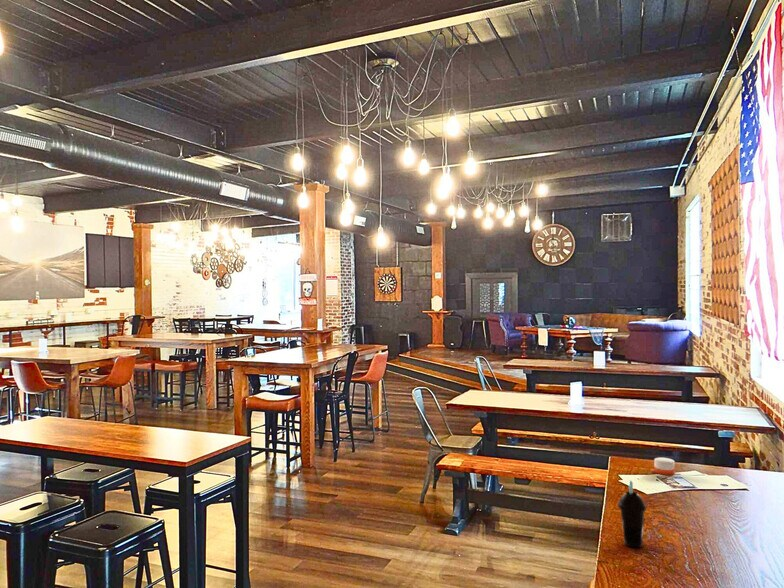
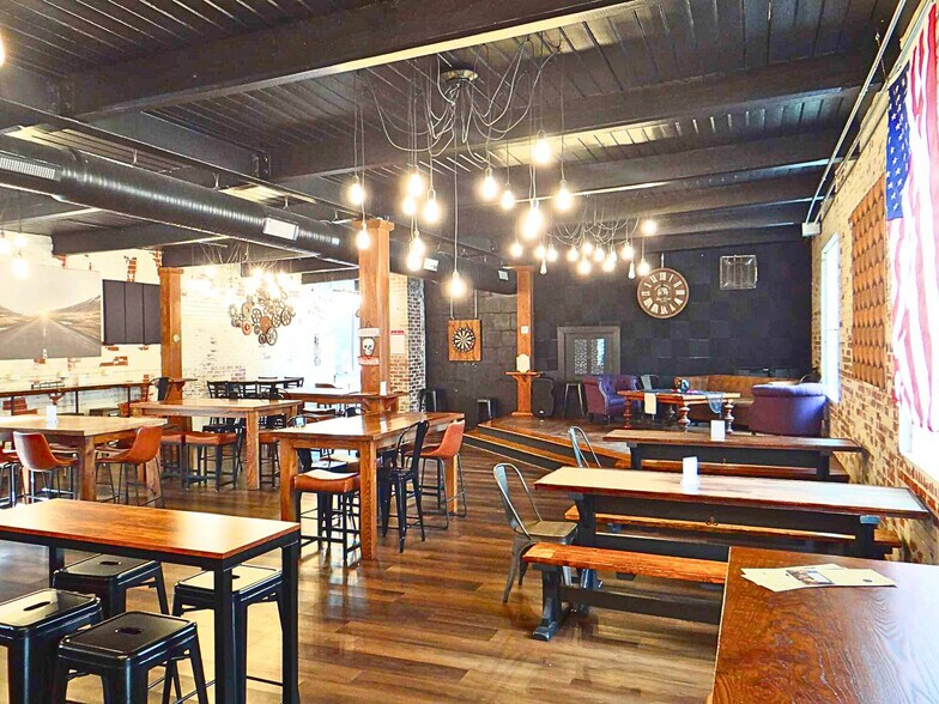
- candle [653,450,675,476]
- cup [617,480,647,549]
